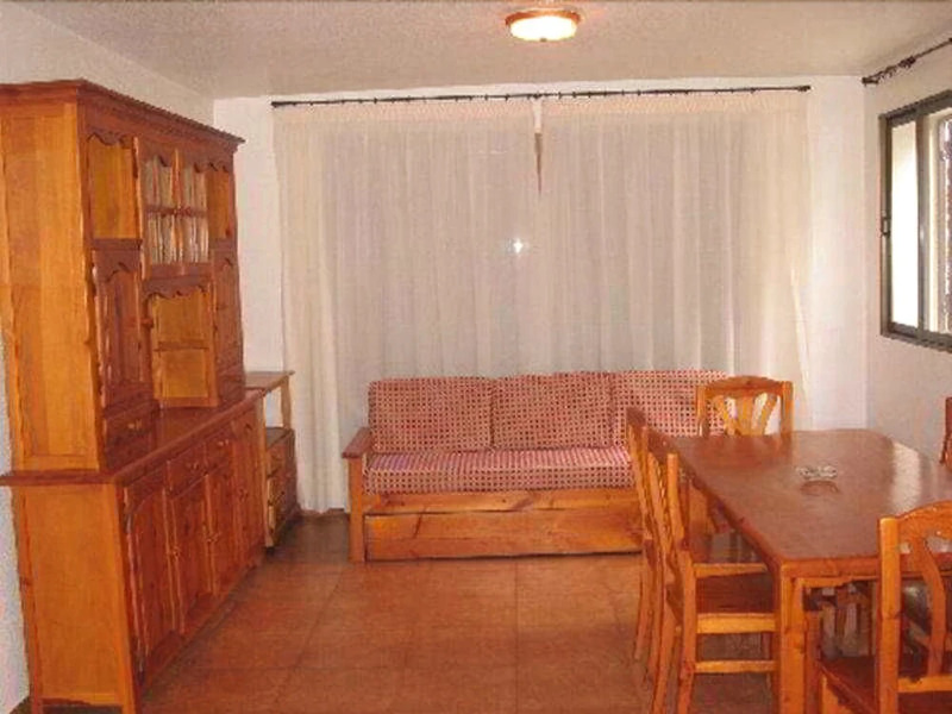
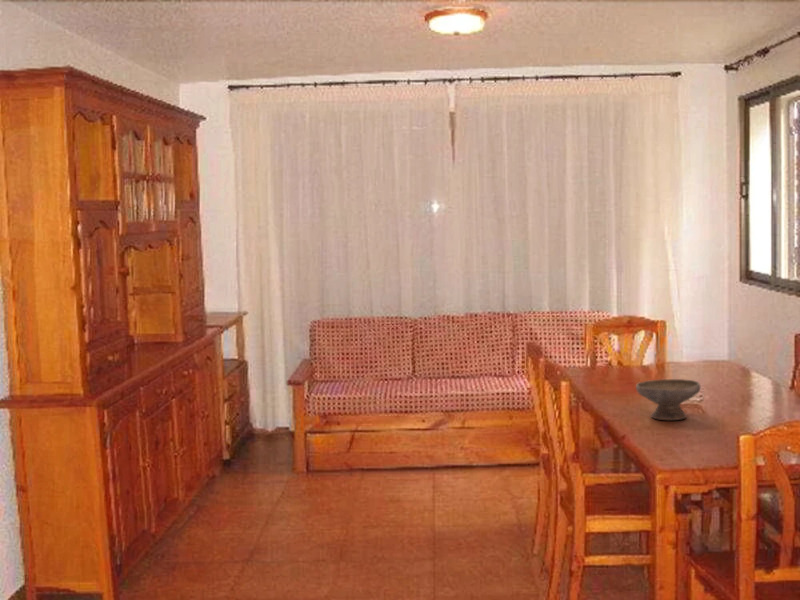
+ bowl [635,378,702,421]
